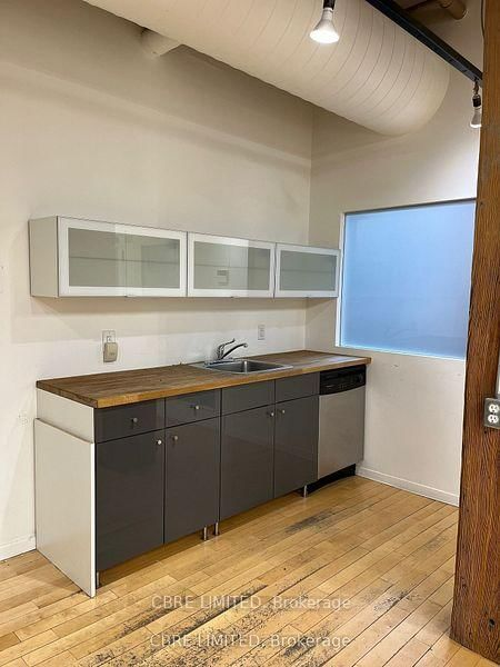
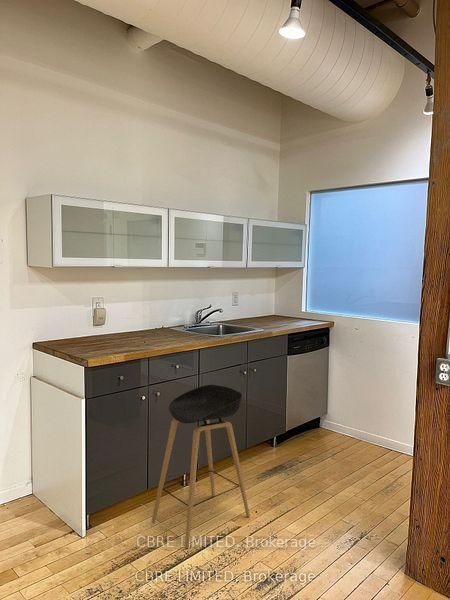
+ stool [151,384,251,549]
